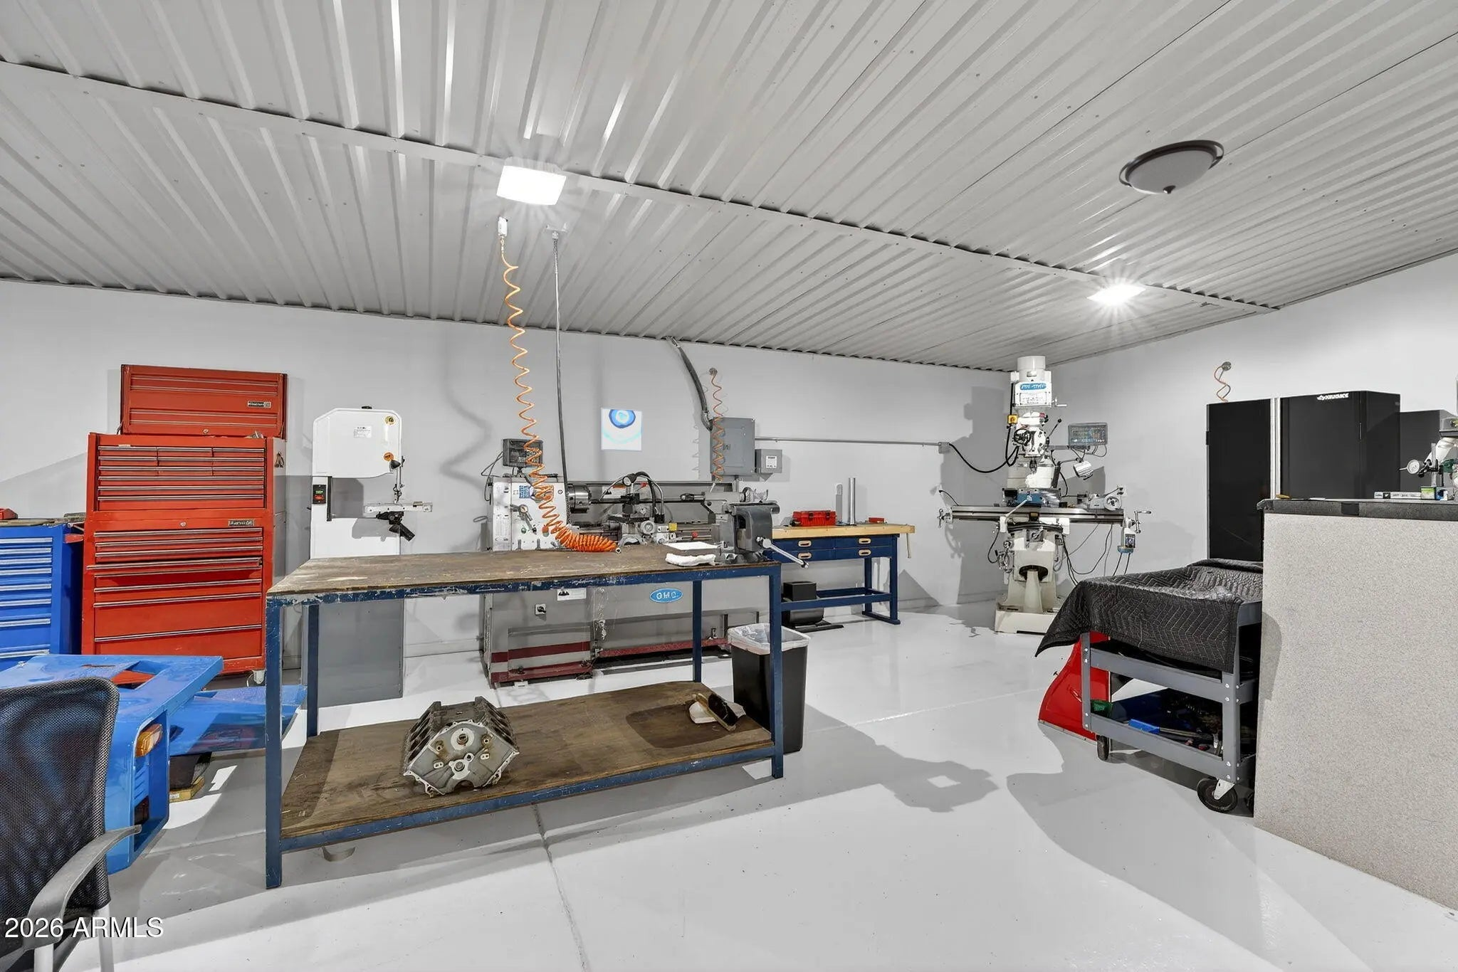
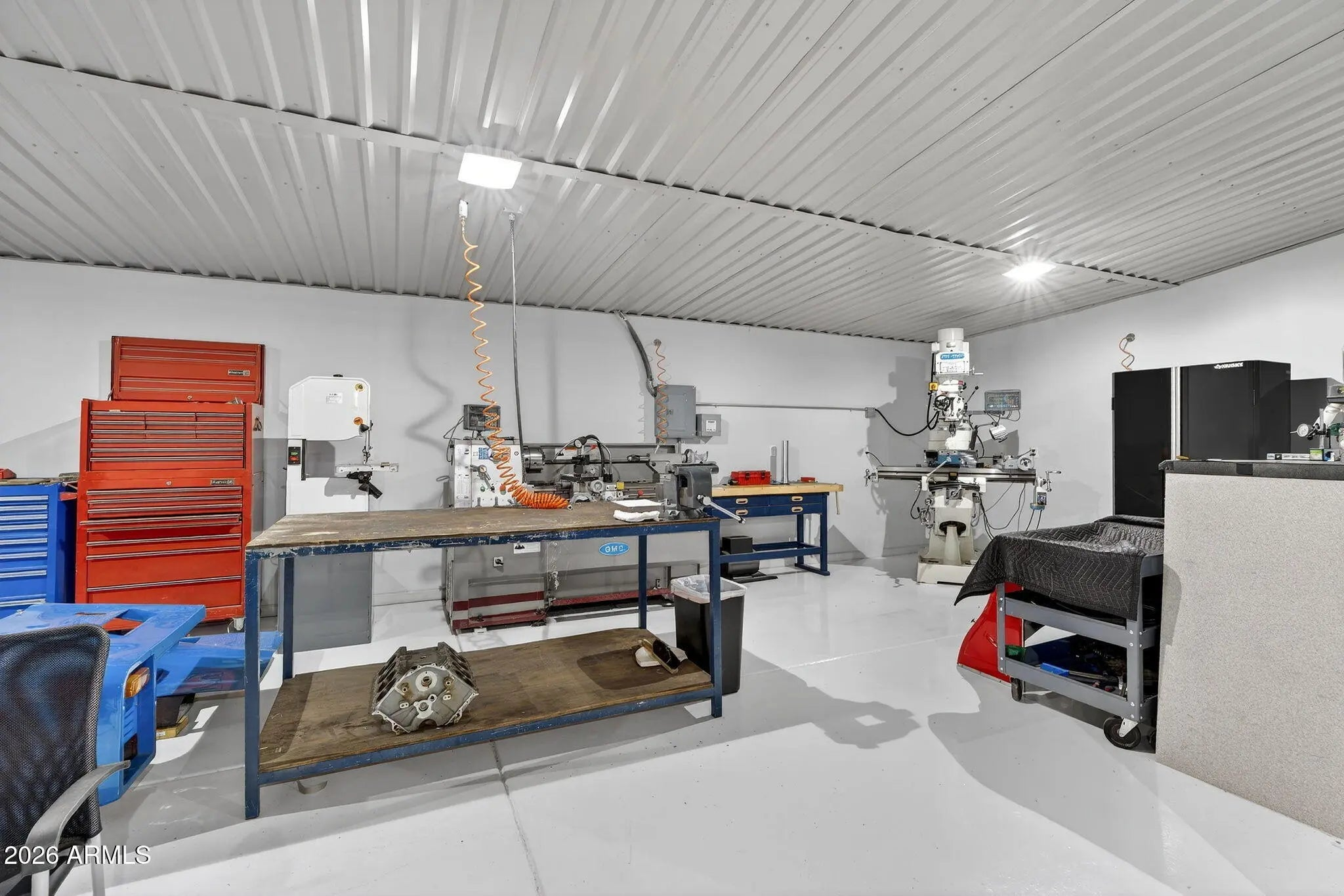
- light fixture [1118,139,1225,195]
- wall art [600,407,643,452]
